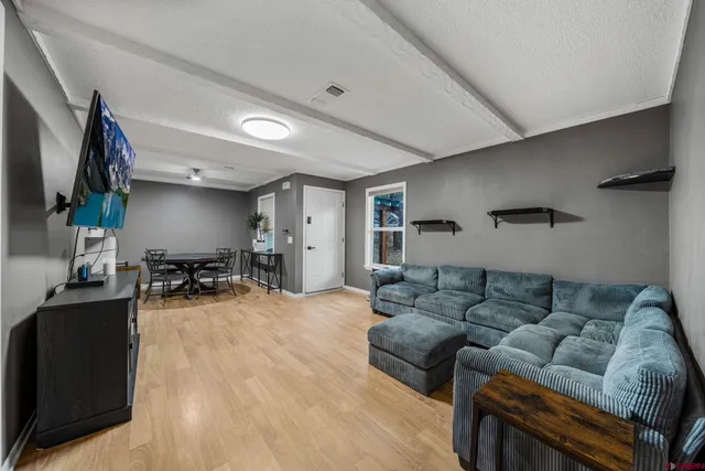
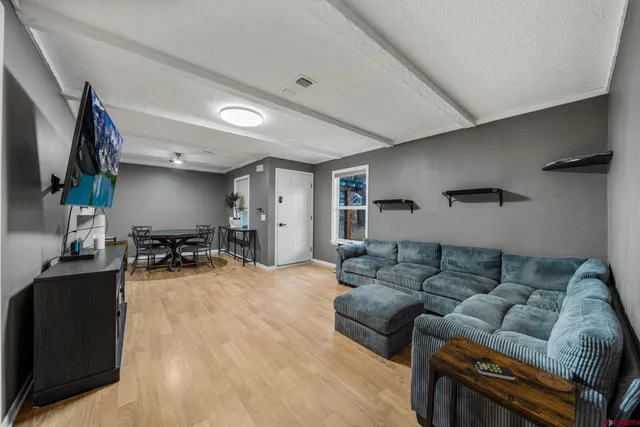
+ coaster [535,371,573,392]
+ remote control [474,361,516,381]
